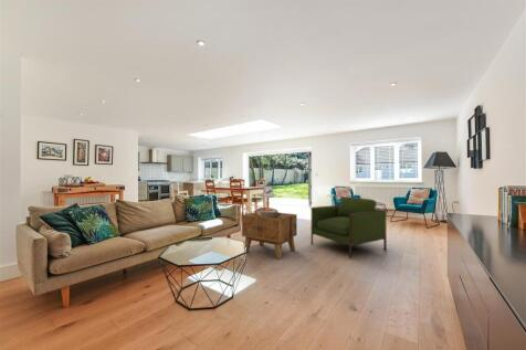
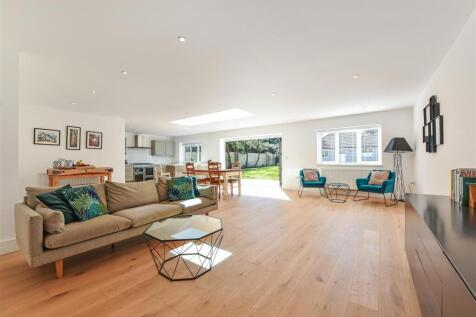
- armchair [311,195,388,259]
- table lamp [251,184,282,218]
- side table [241,212,298,261]
